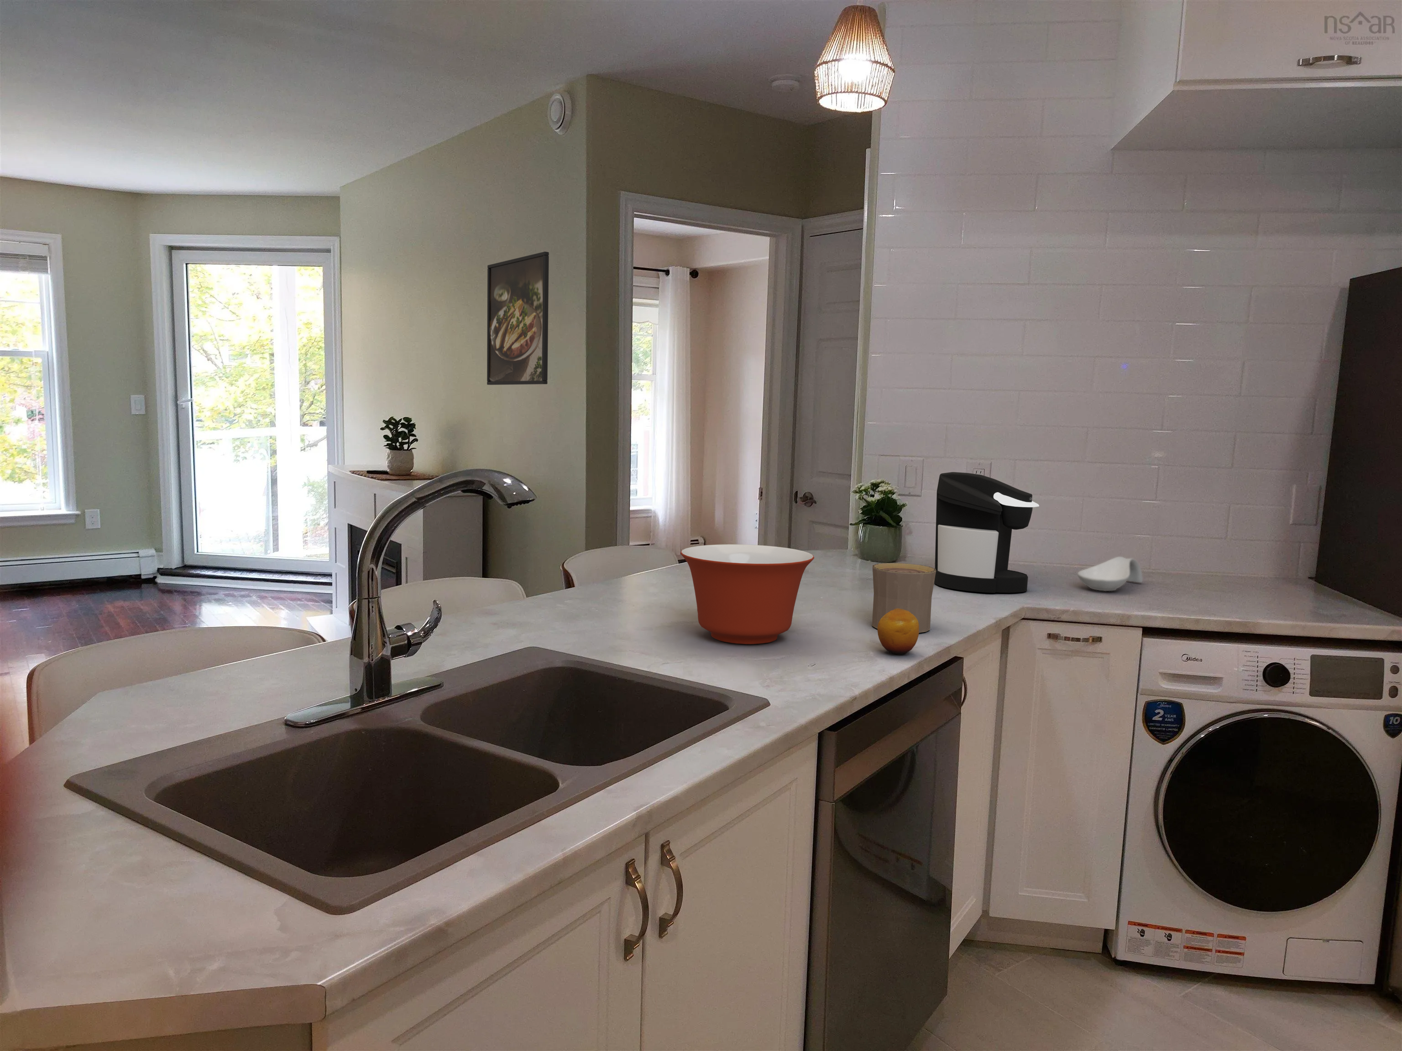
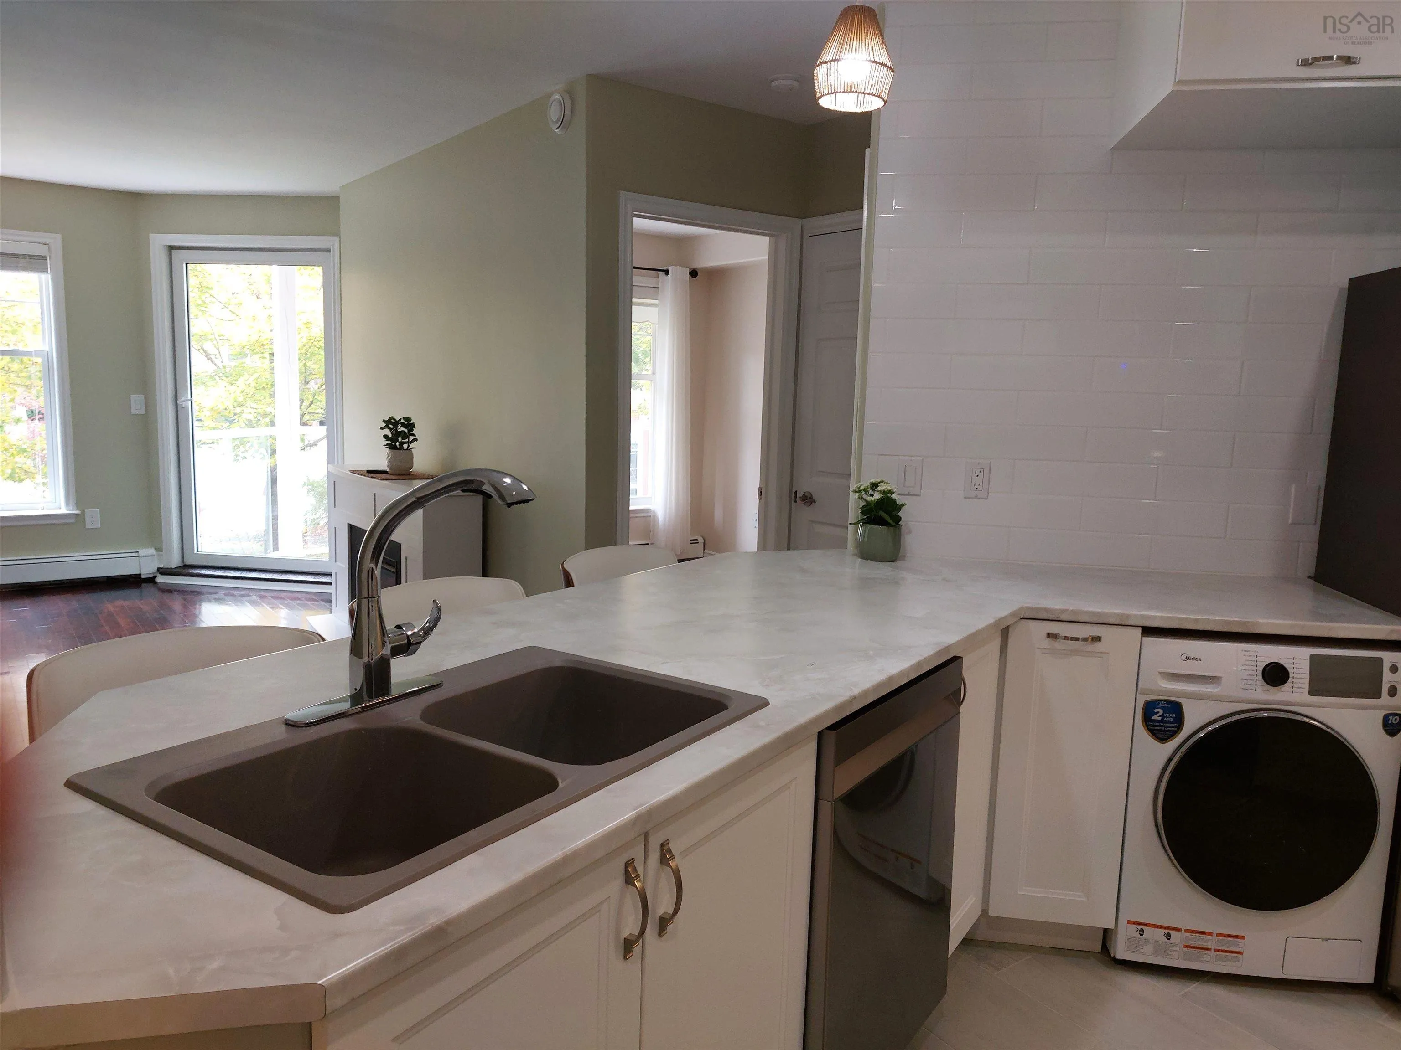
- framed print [487,252,550,385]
- spoon rest [1077,556,1144,591]
- coffee maker [934,471,1040,594]
- fruit [878,608,920,655]
- mixing bowl [680,544,815,645]
- cup [872,562,936,634]
